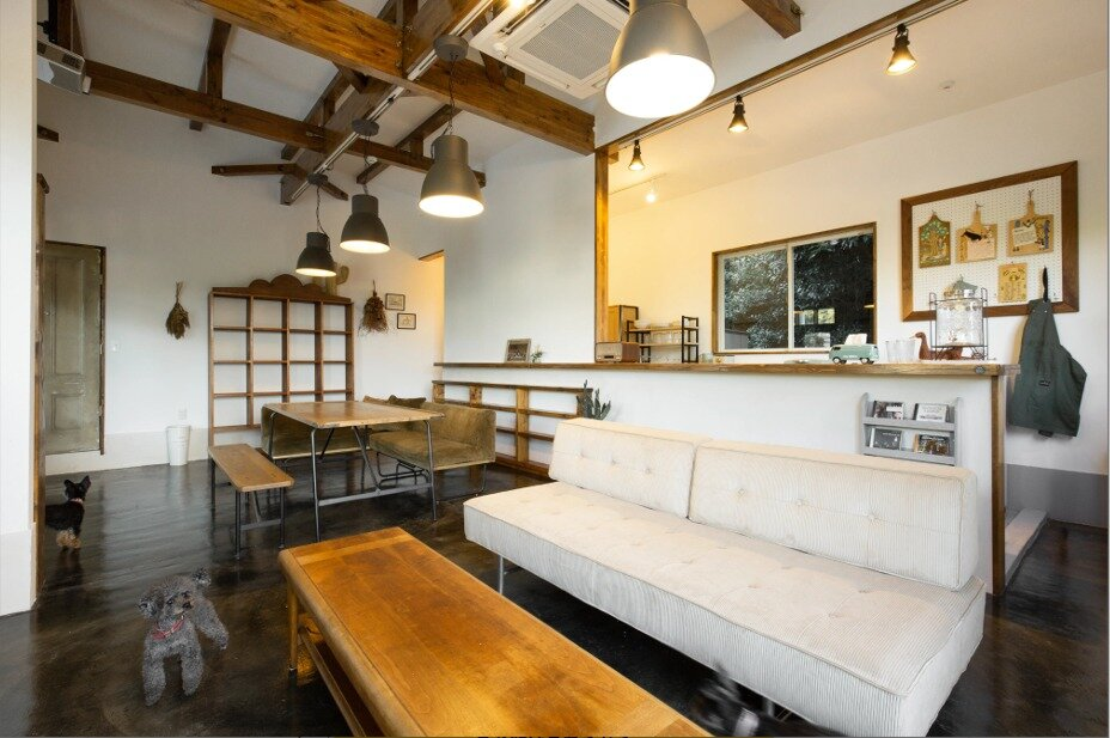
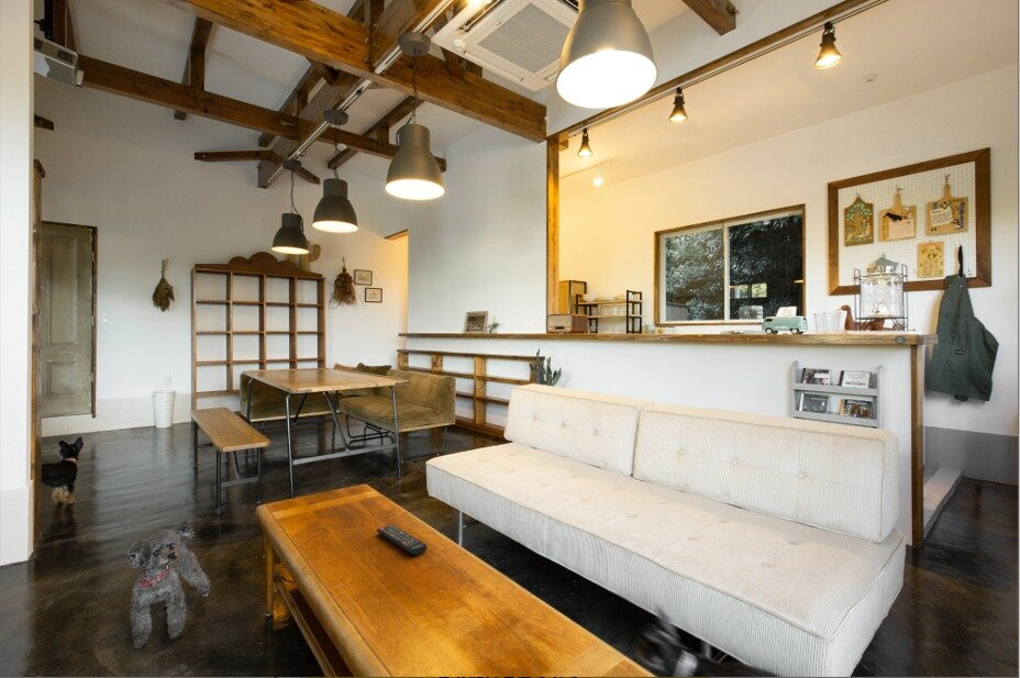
+ remote control [375,523,429,557]
